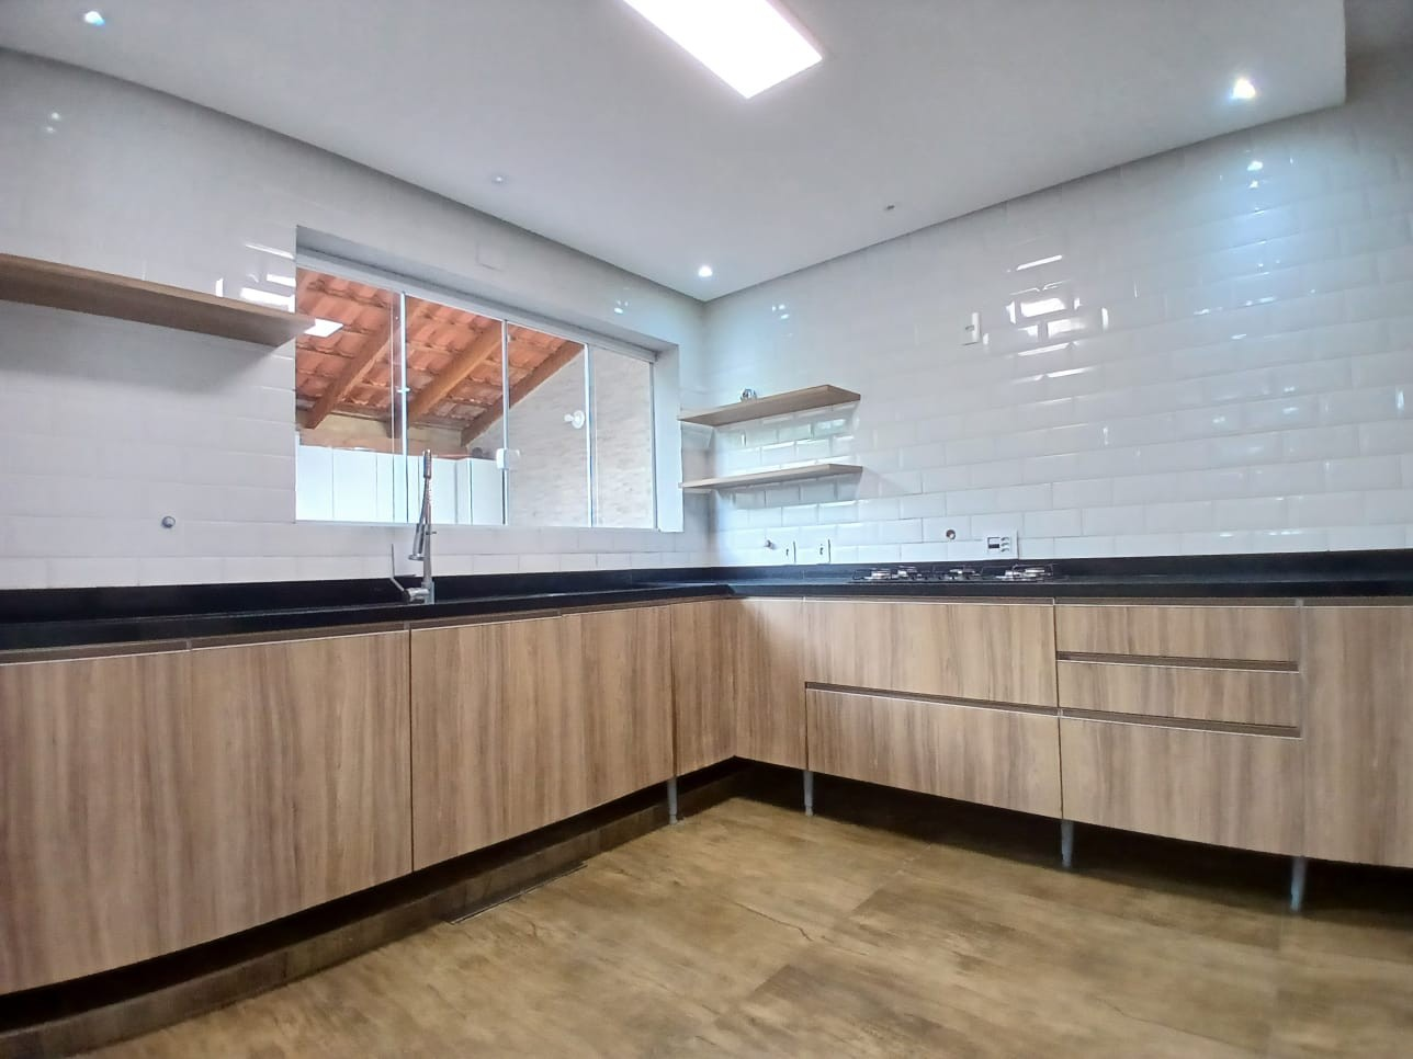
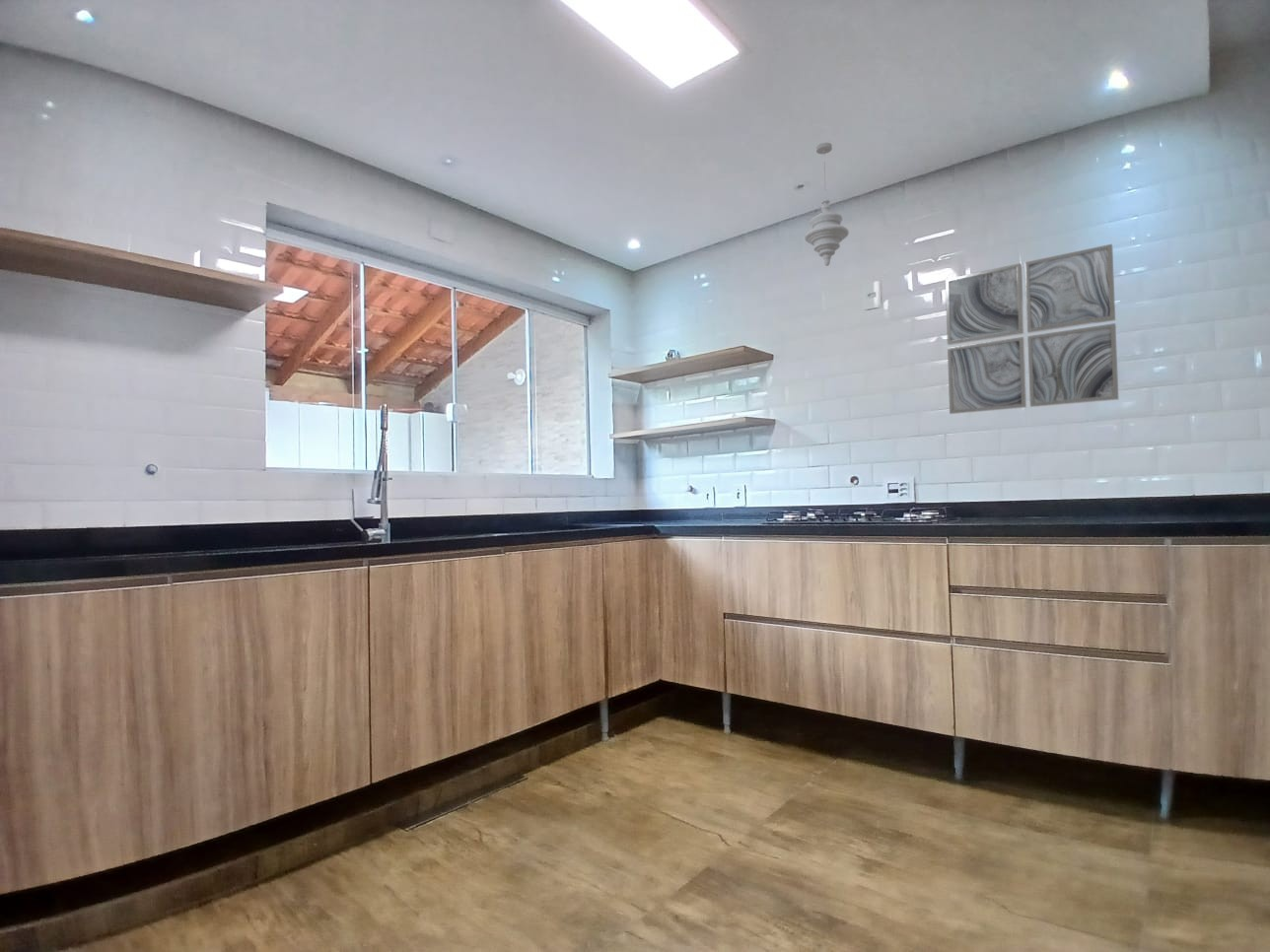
+ pendant light [804,142,850,267]
+ wall art [945,243,1119,415]
